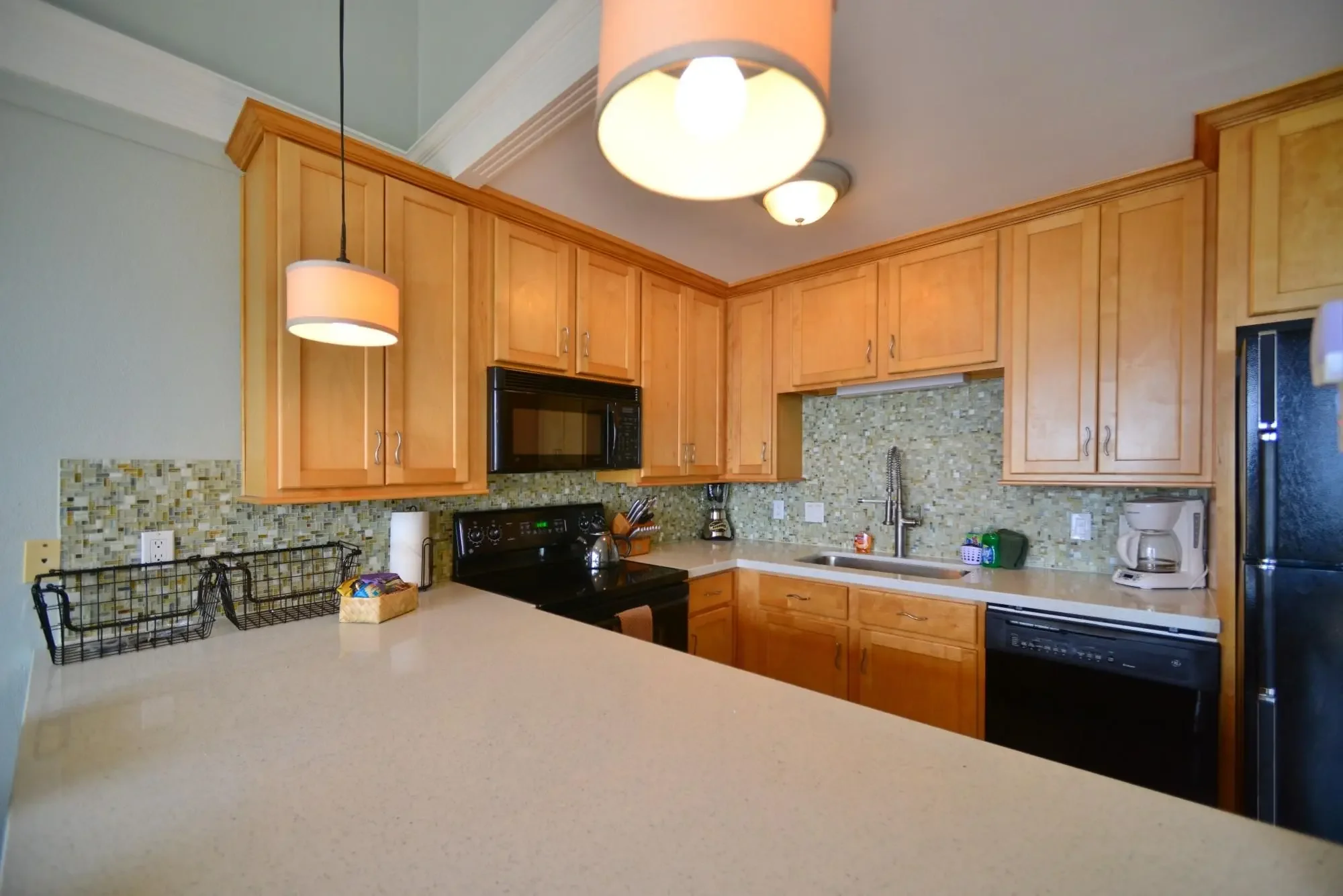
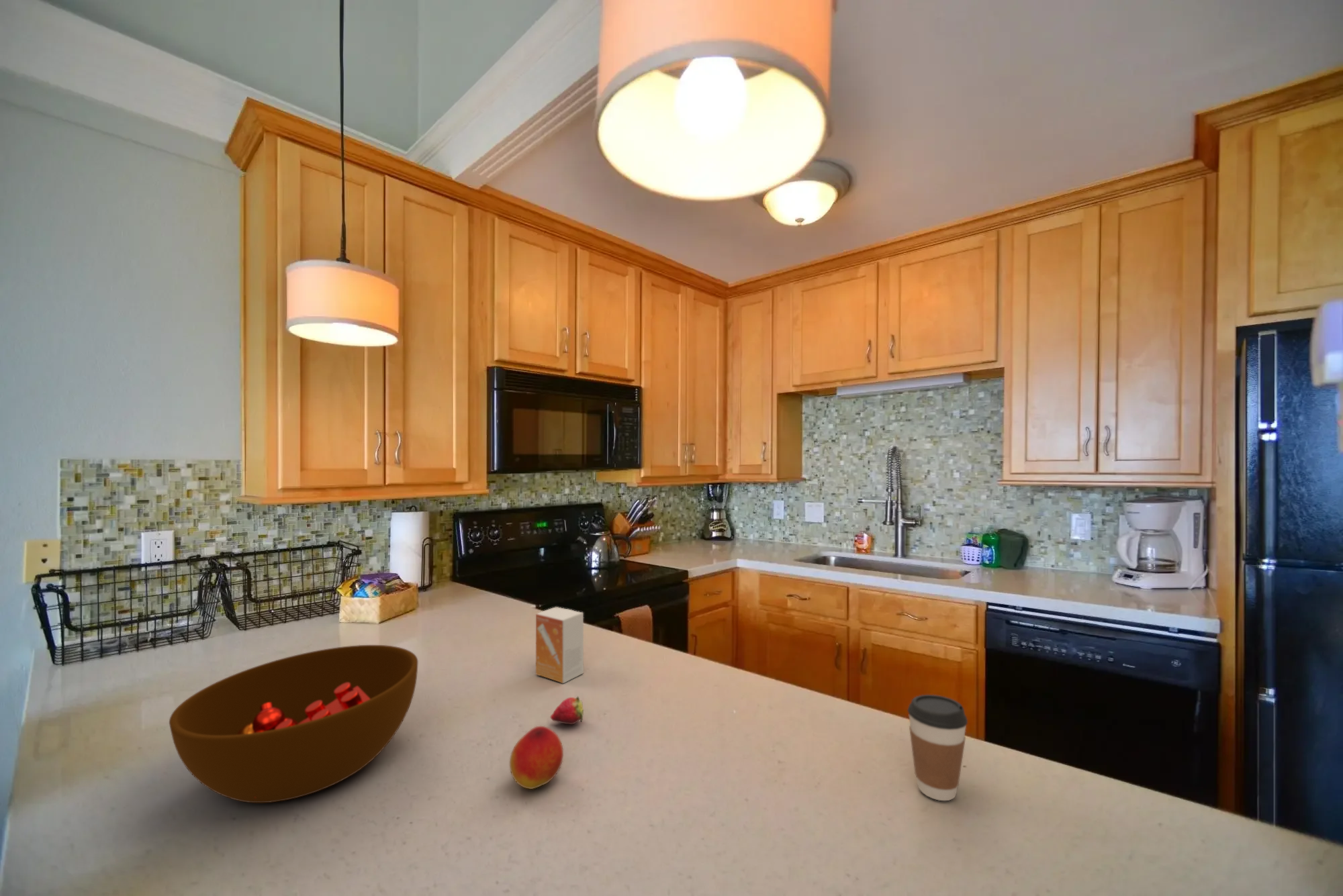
+ small box [535,606,584,684]
+ bowl [169,644,419,803]
+ coffee cup [907,694,968,801]
+ peach [509,726,564,790]
+ fruit [550,696,584,725]
